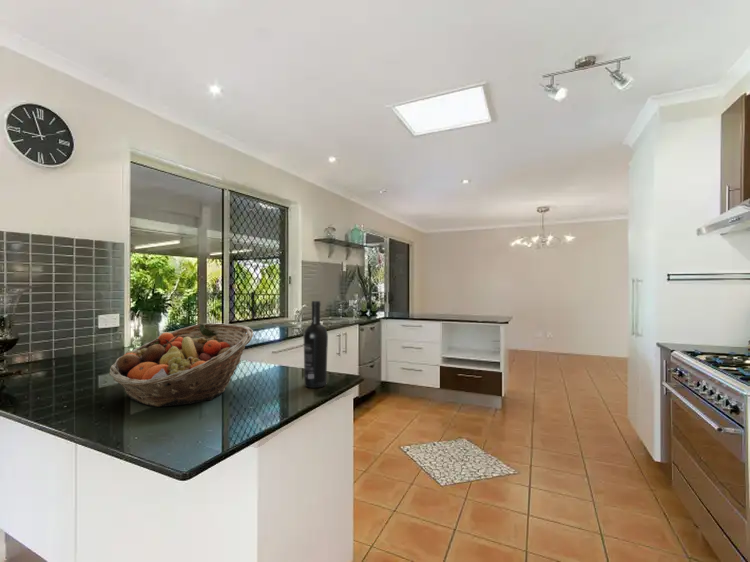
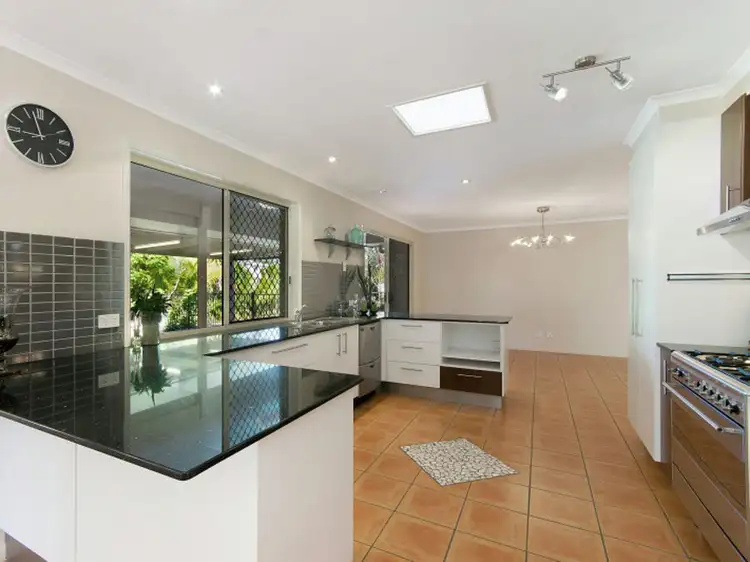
- fruit basket [108,322,254,408]
- wine bottle [303,300,329,389]
